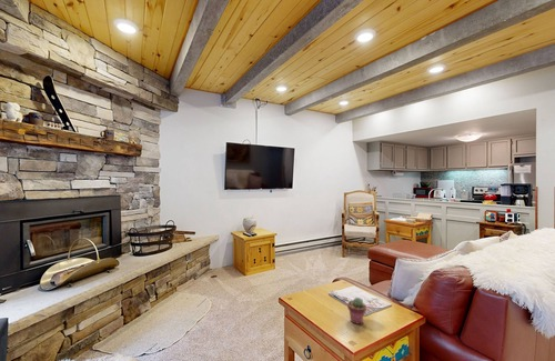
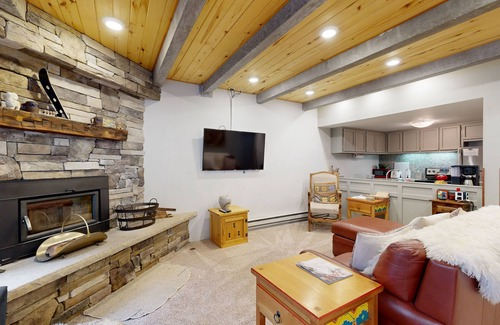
- potted succulent [346,297,367,325]
